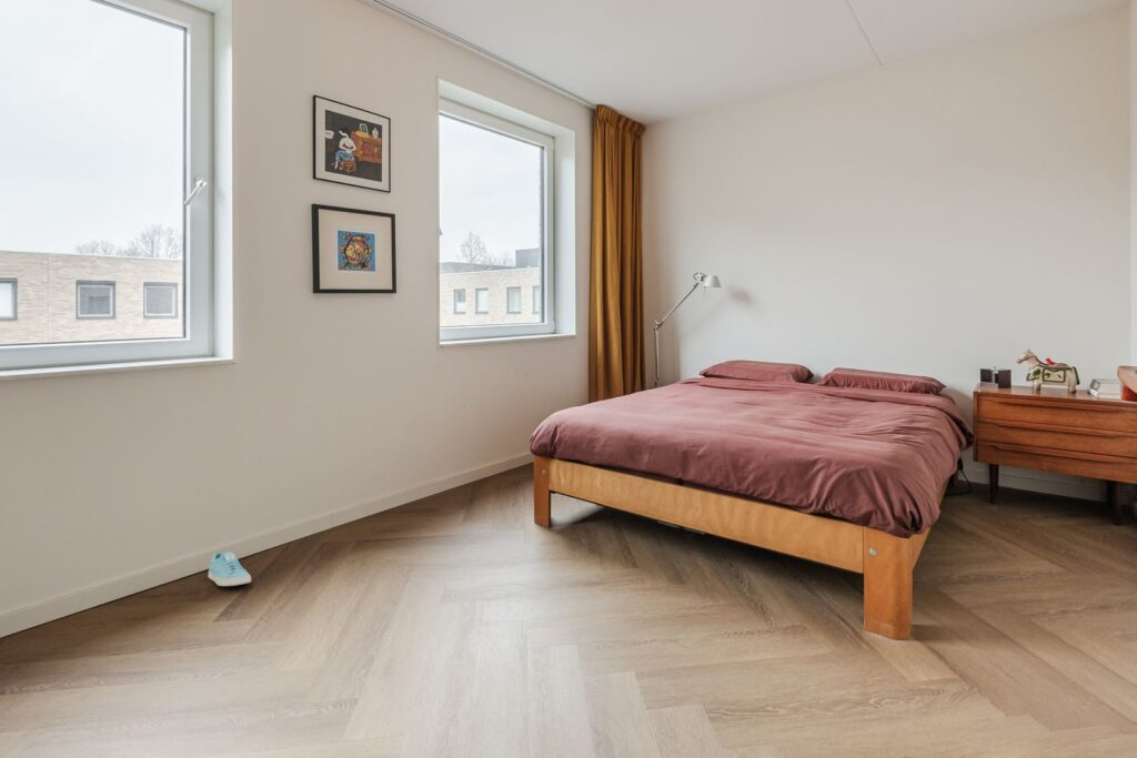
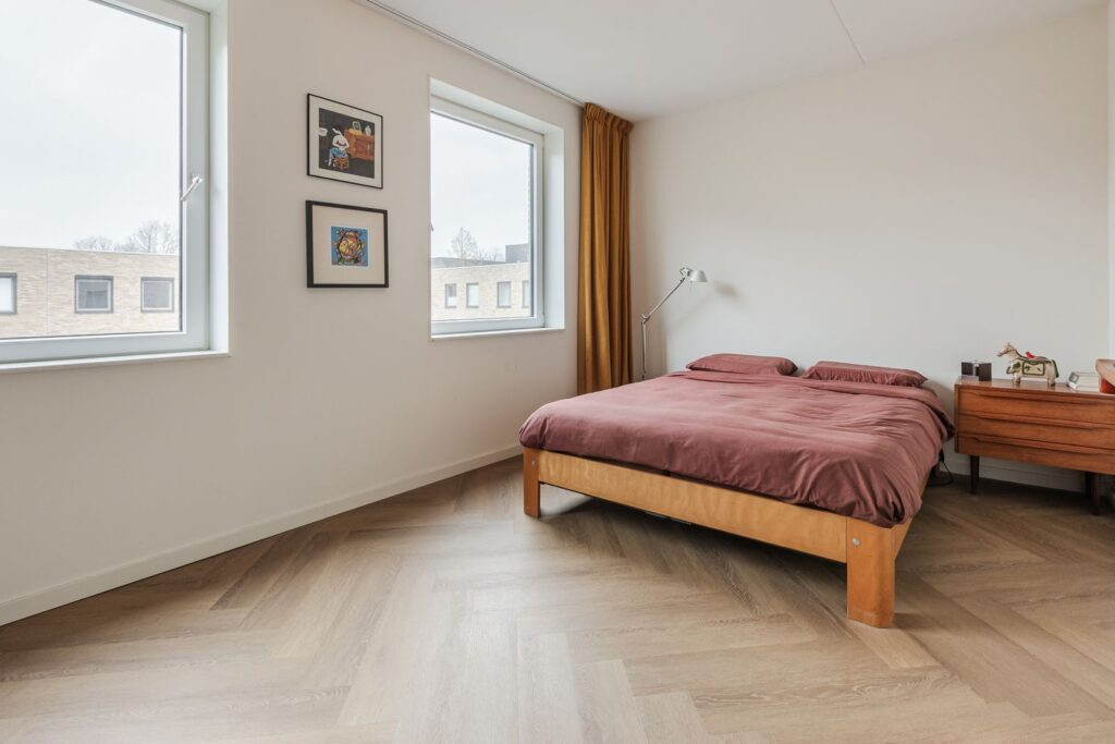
- sneaker [208,549,252,587]
